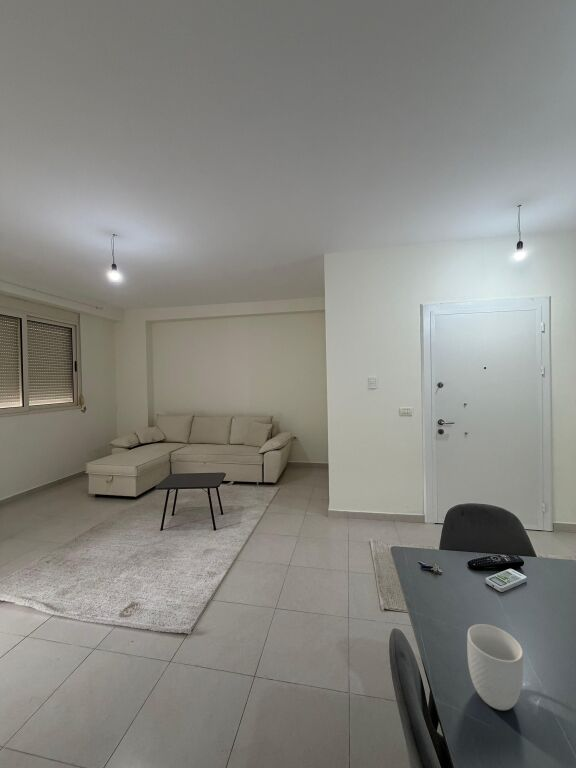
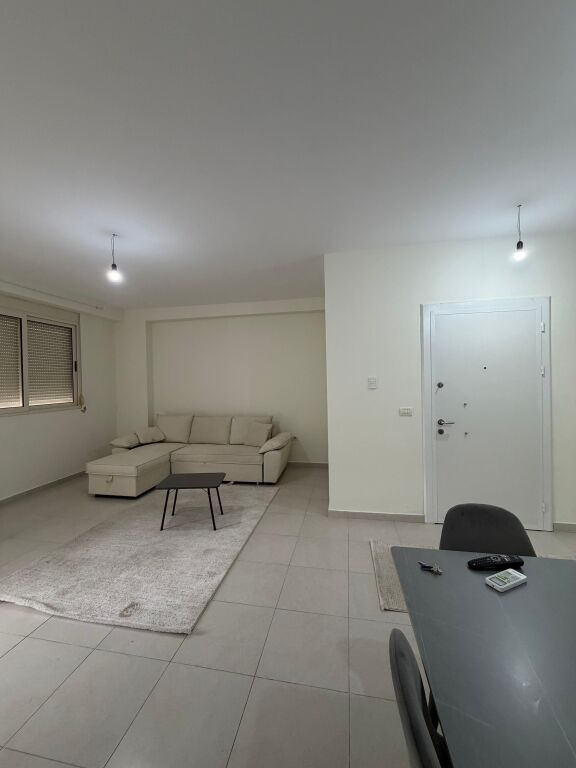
- mug [466,623,524,711]
